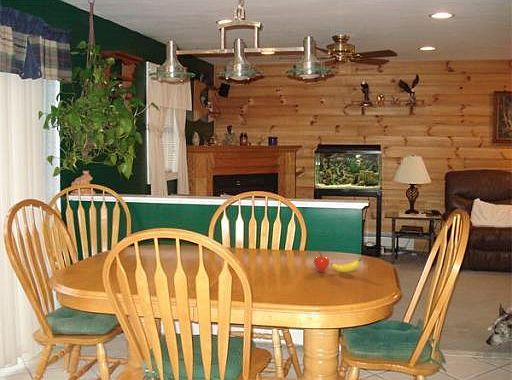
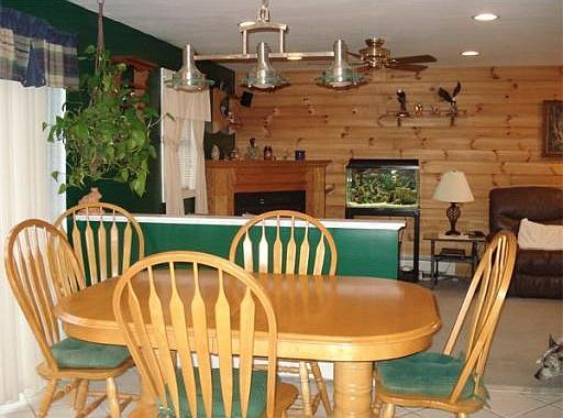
- fruit [313,250,362,273]
